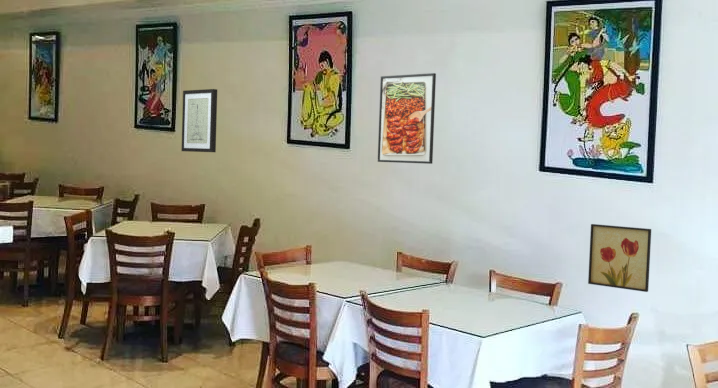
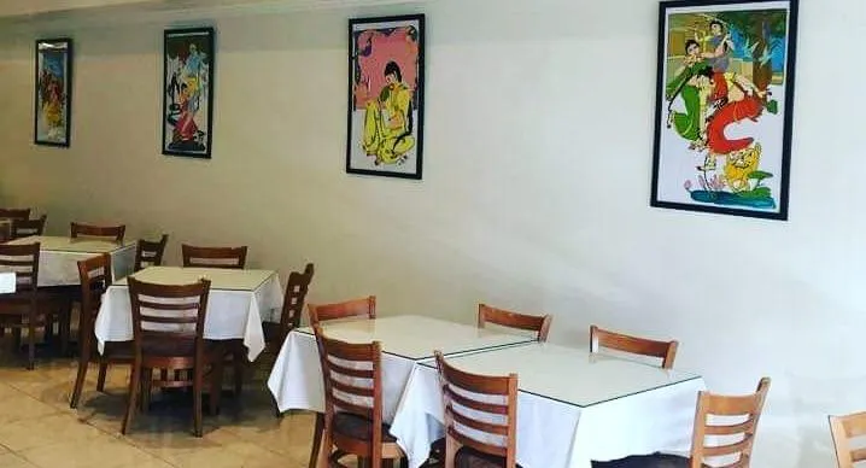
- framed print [377,72,437,165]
- wall art [181,88,218,153]
- wall art [587,223,652,293]
